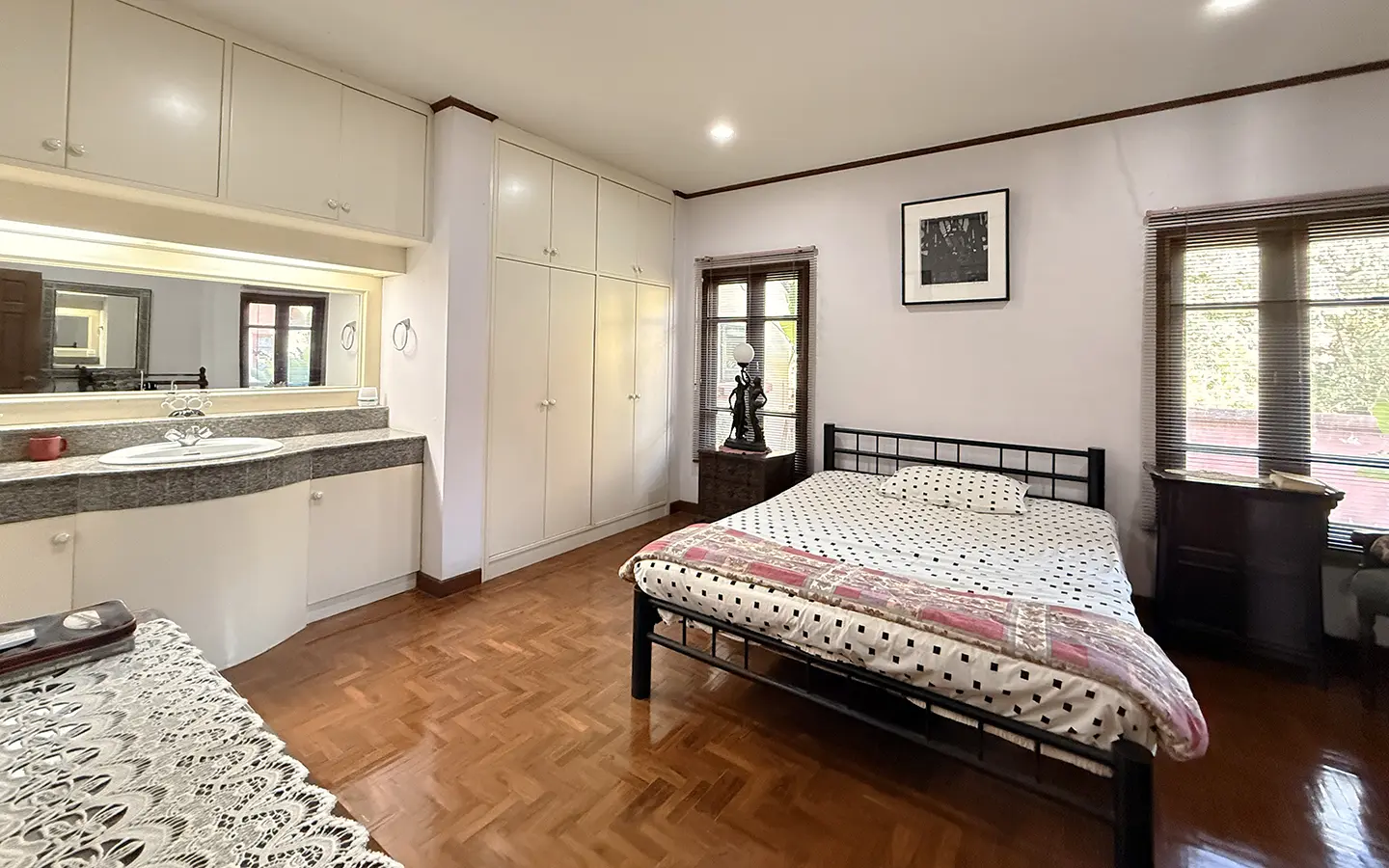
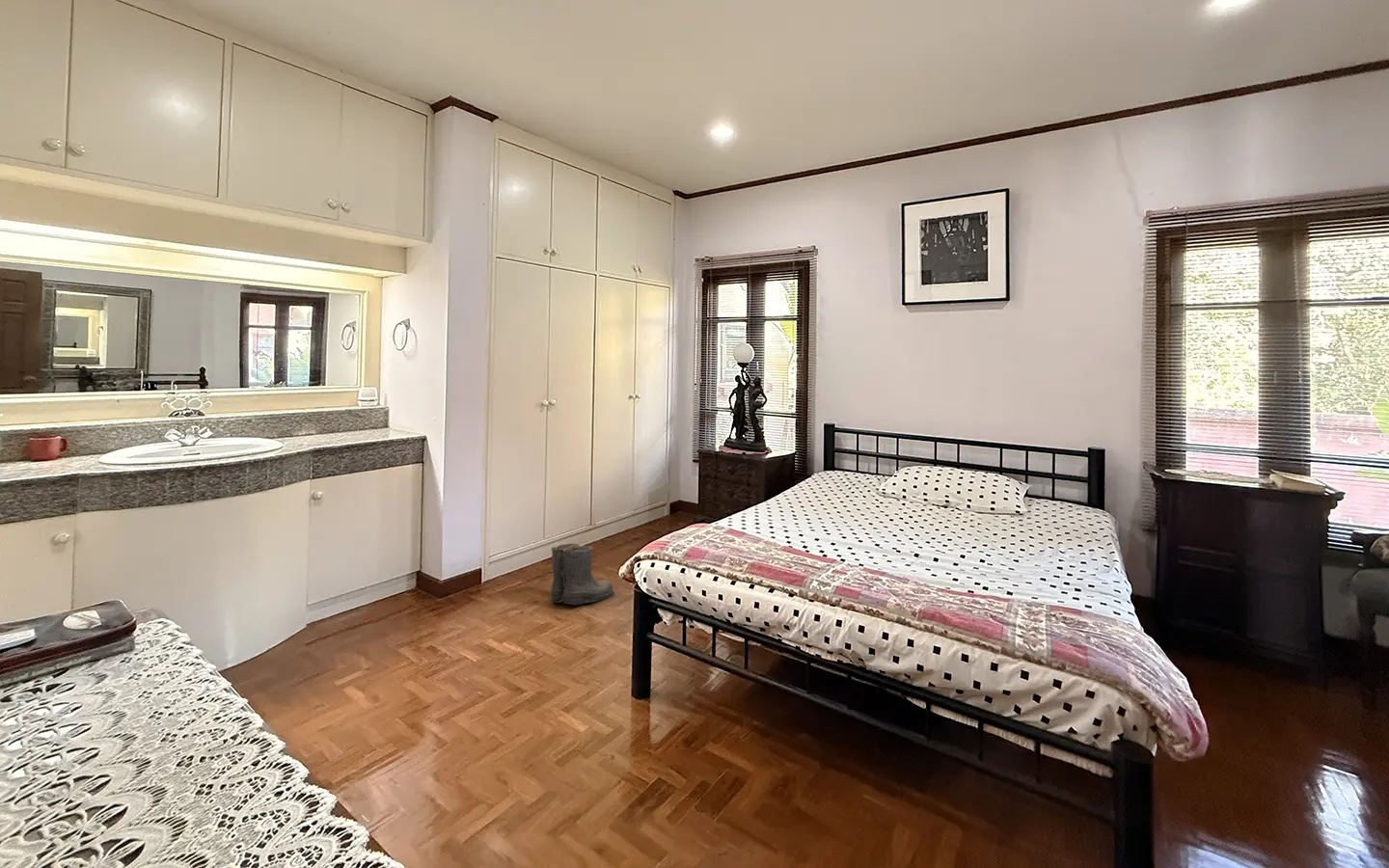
+ boots [549,543,615,606]
